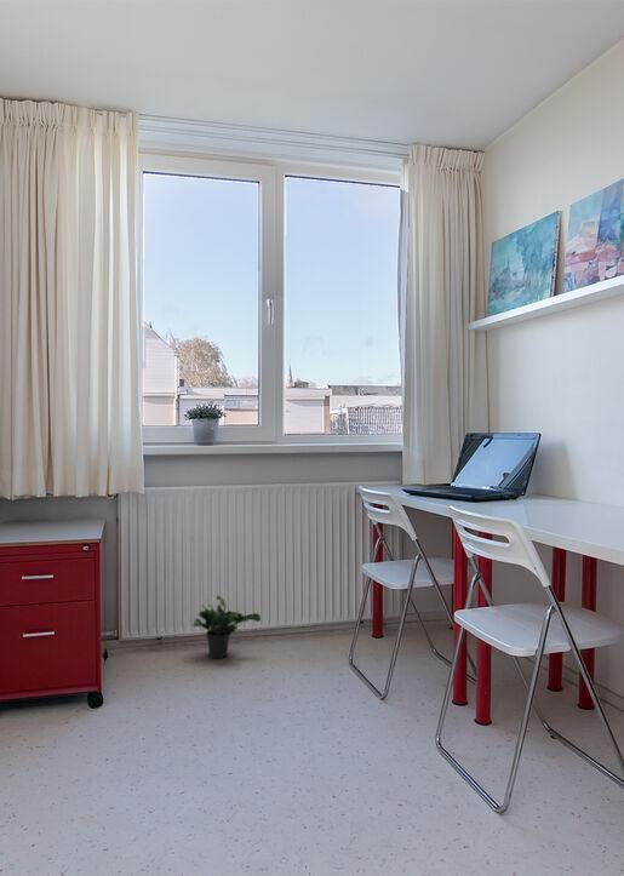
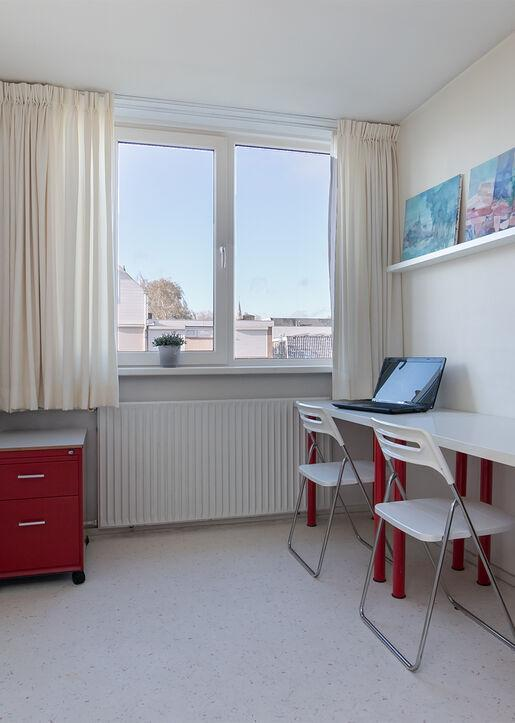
- potted plant [190,595,262,659]
